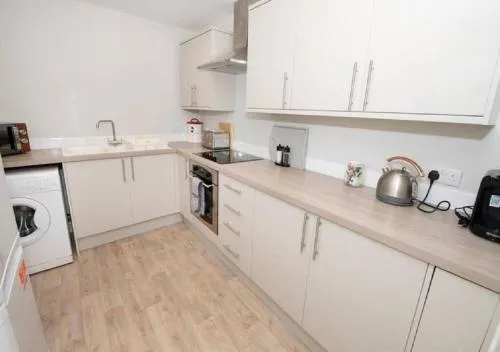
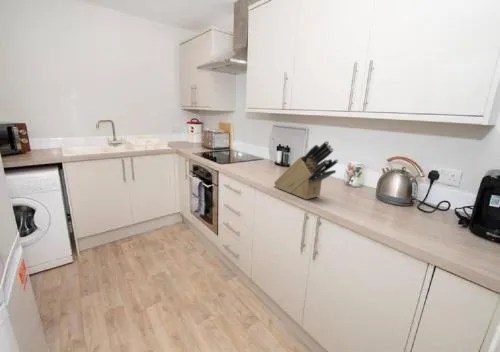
+ knife block [273,140,339,200]
